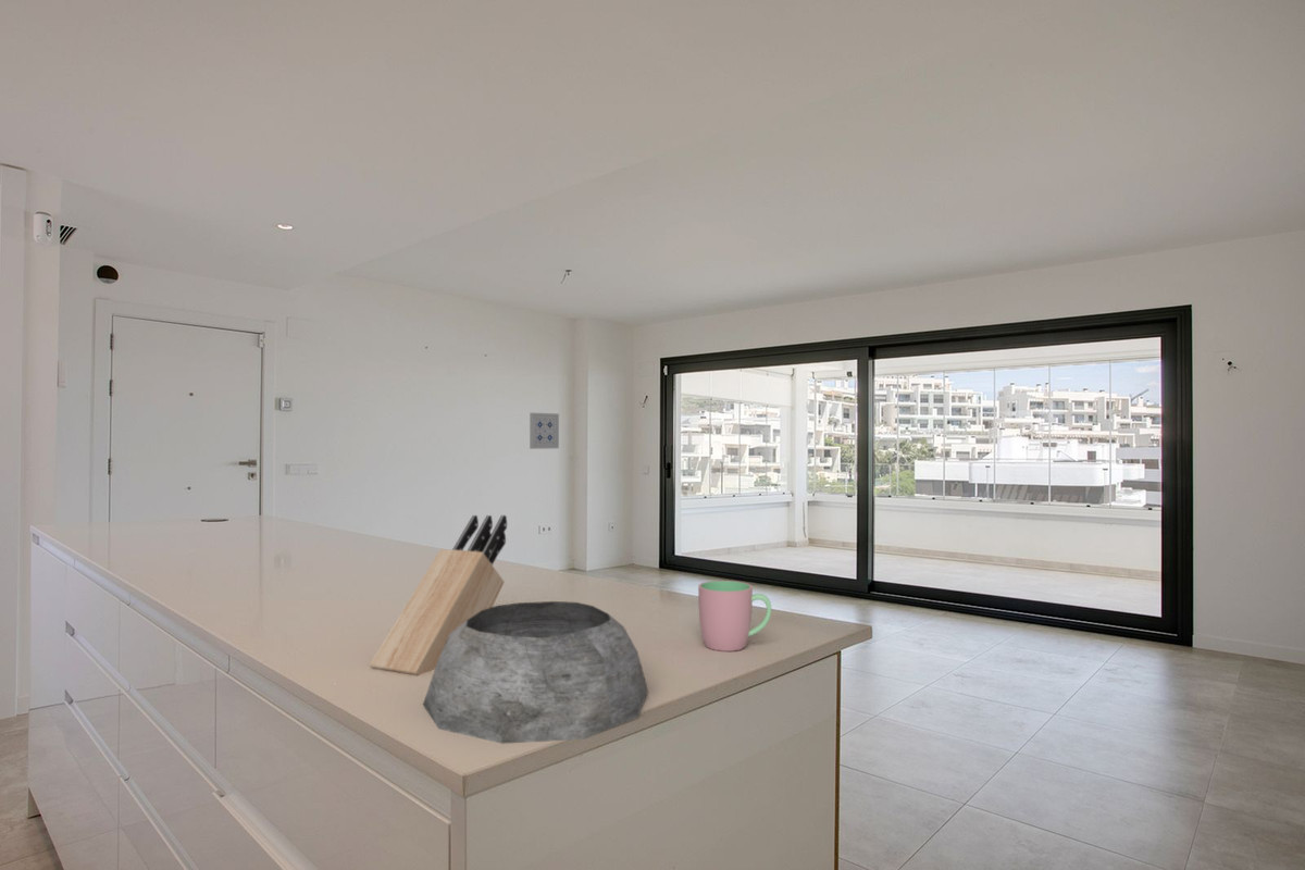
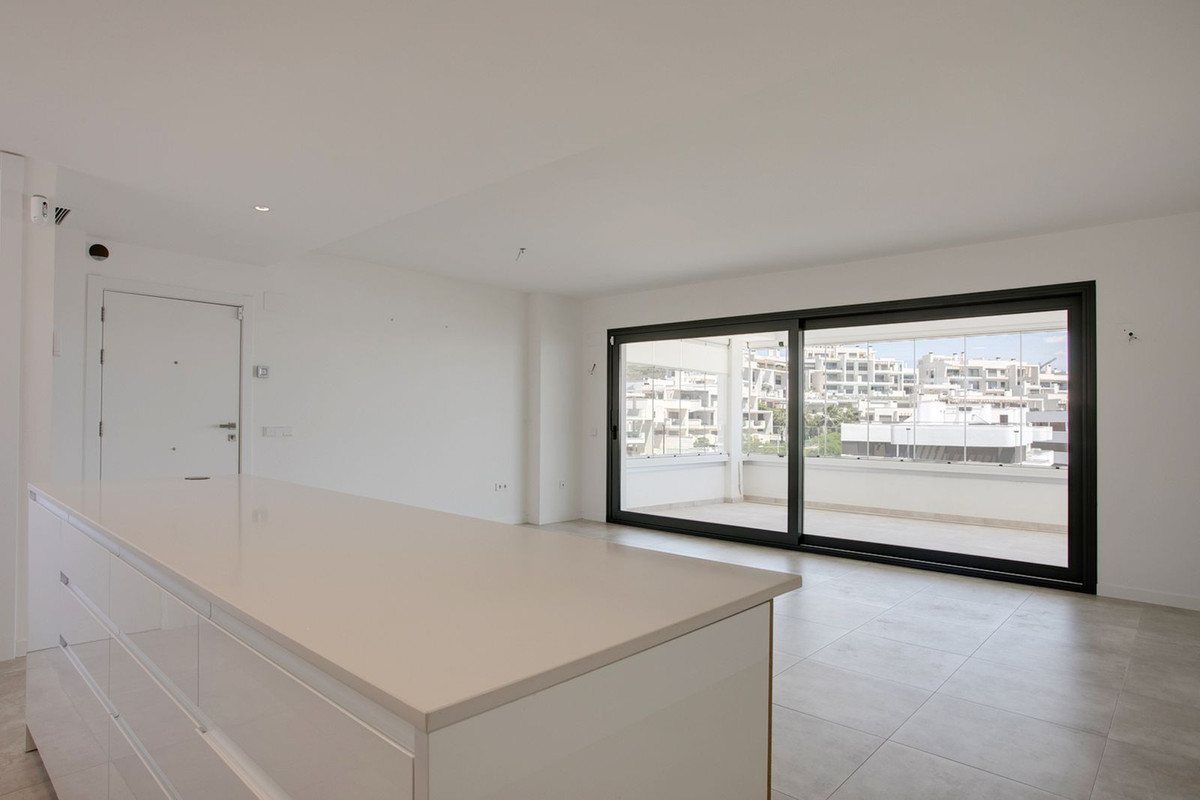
- knife block [369,514,508,676]
- cup [697,580,772,652]
- wall art [529,412,560,450]
- plant pot [422,600,649,745]
